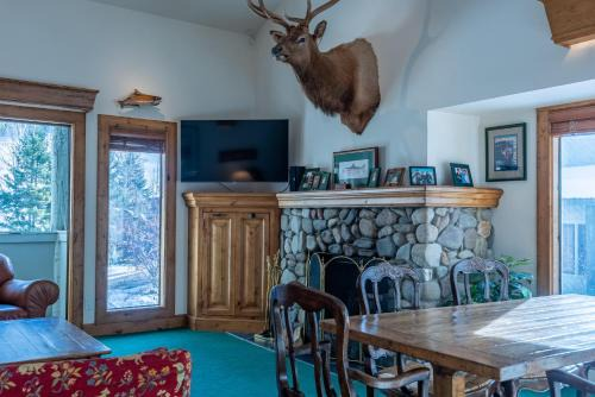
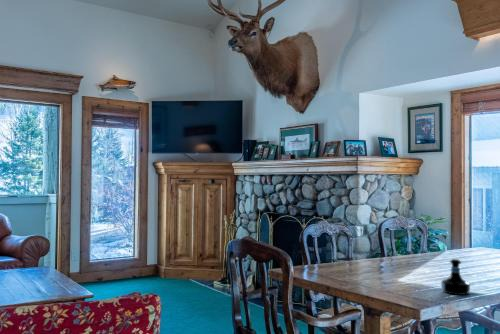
+ tequila bottle [440,258,471,296]
